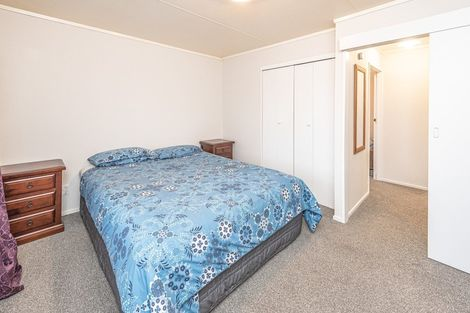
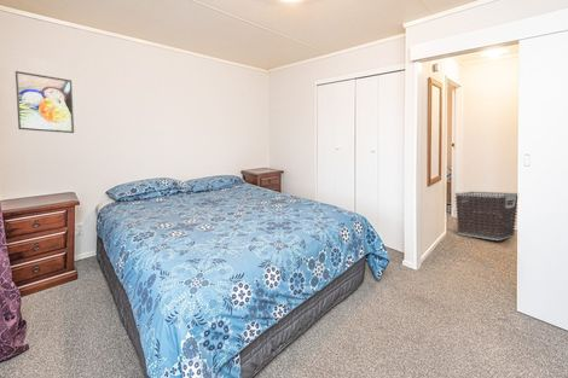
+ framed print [15,70,75,134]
+ clothes hamper [454,191,518,242]
